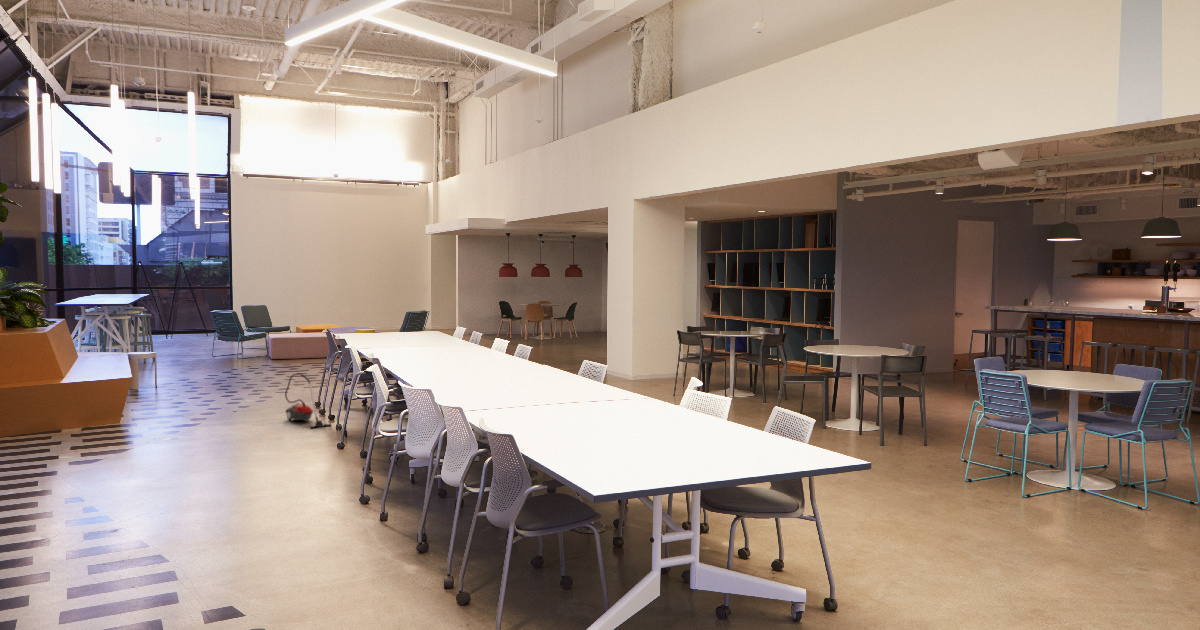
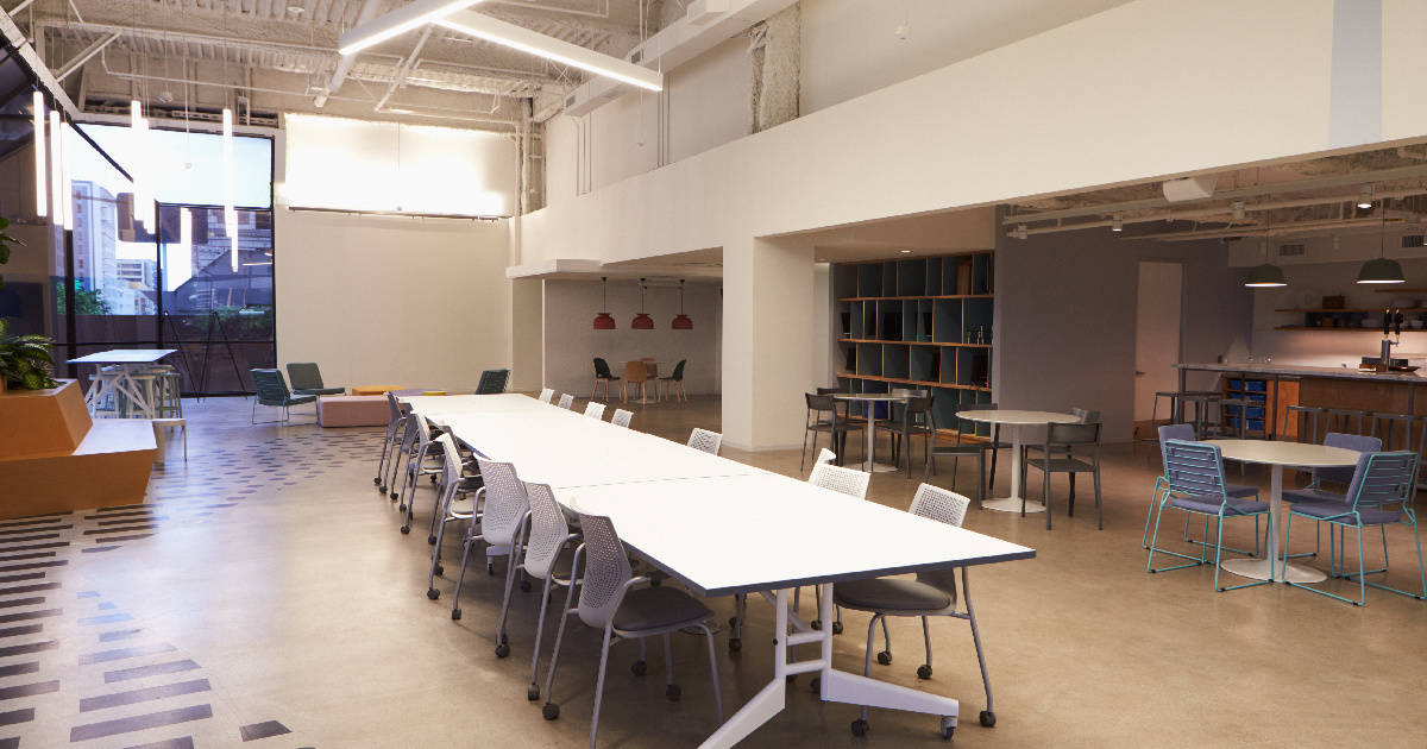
- vacuum cleaner [284,373,332,429]
